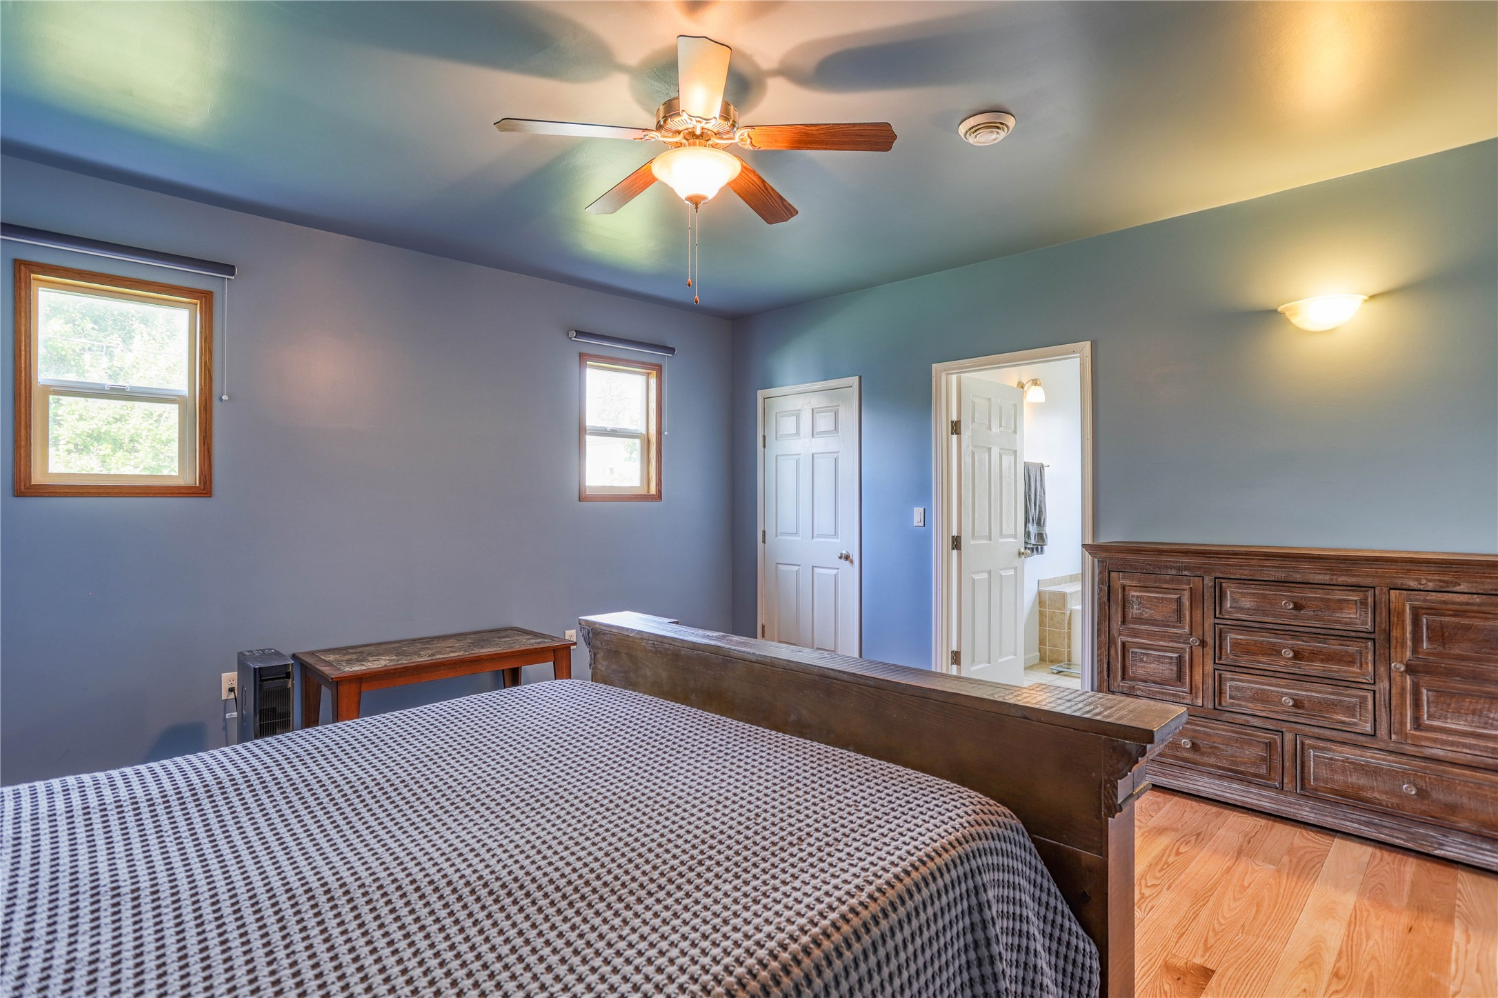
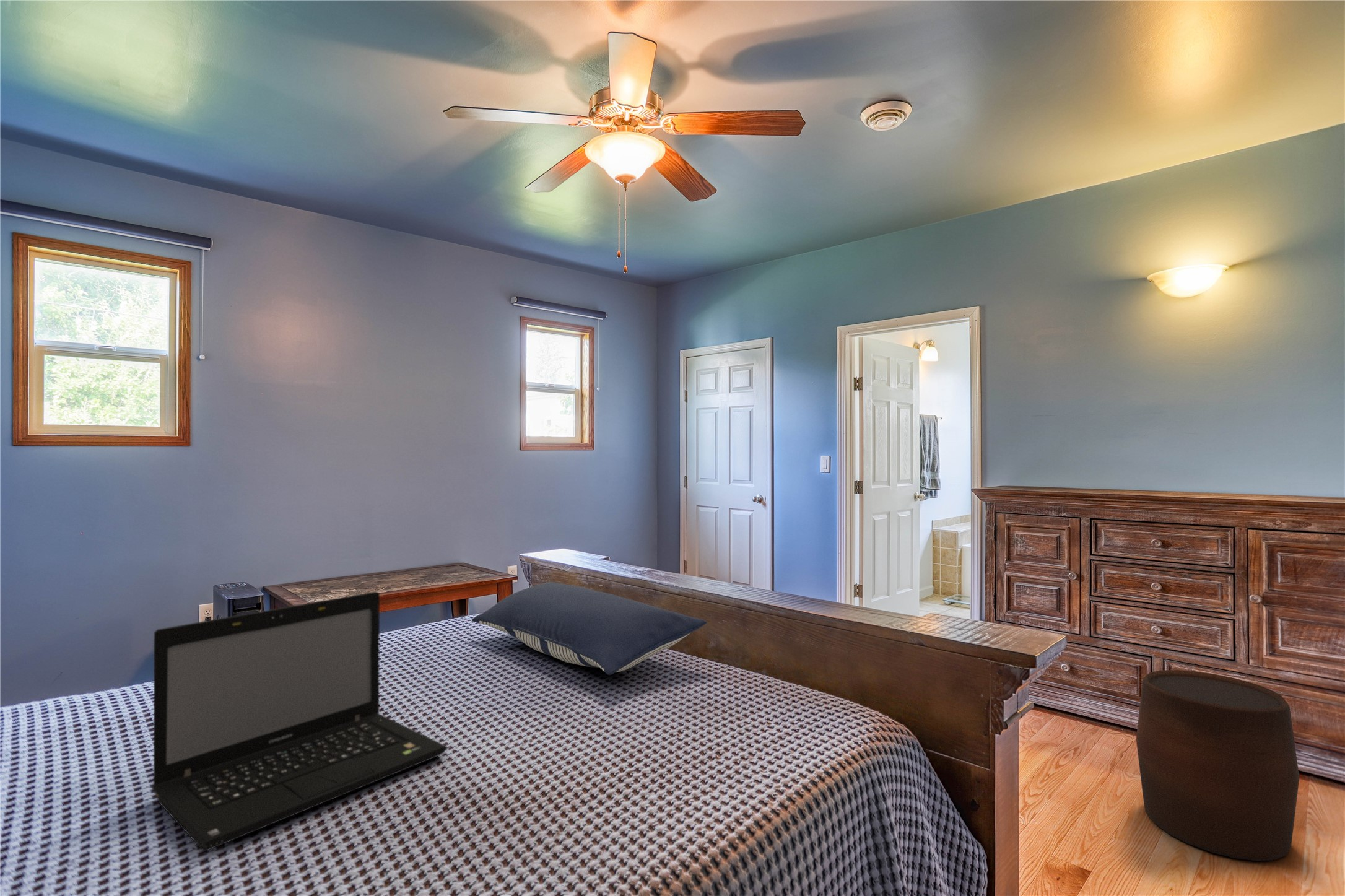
+ pillow [471,581,707,676]
+ stool [1136,669,1300,862]
+ laptop [151,591,448,852]
